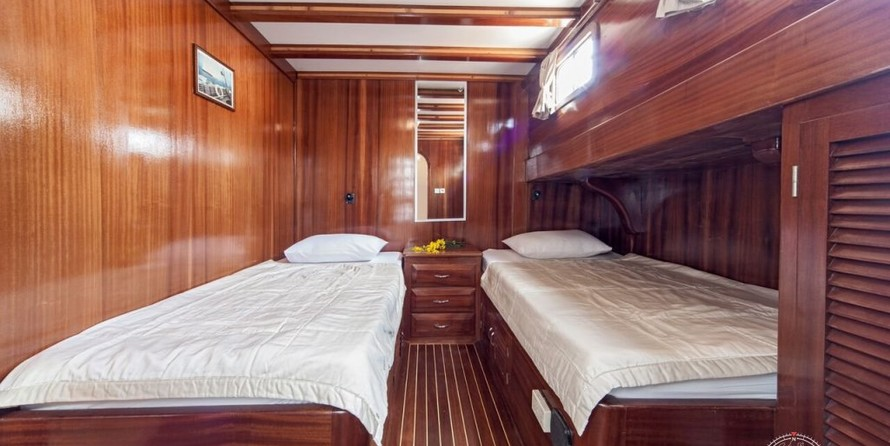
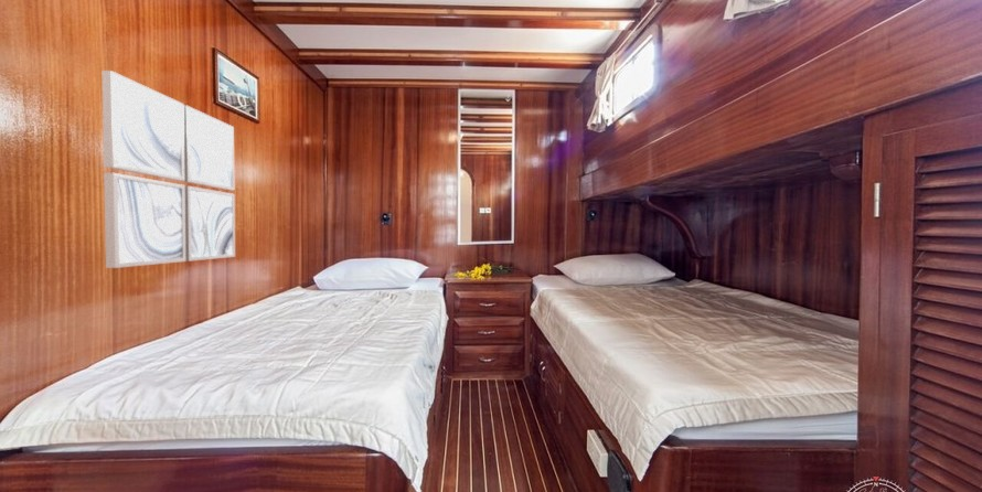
+ wall art [100,69,236,269]
